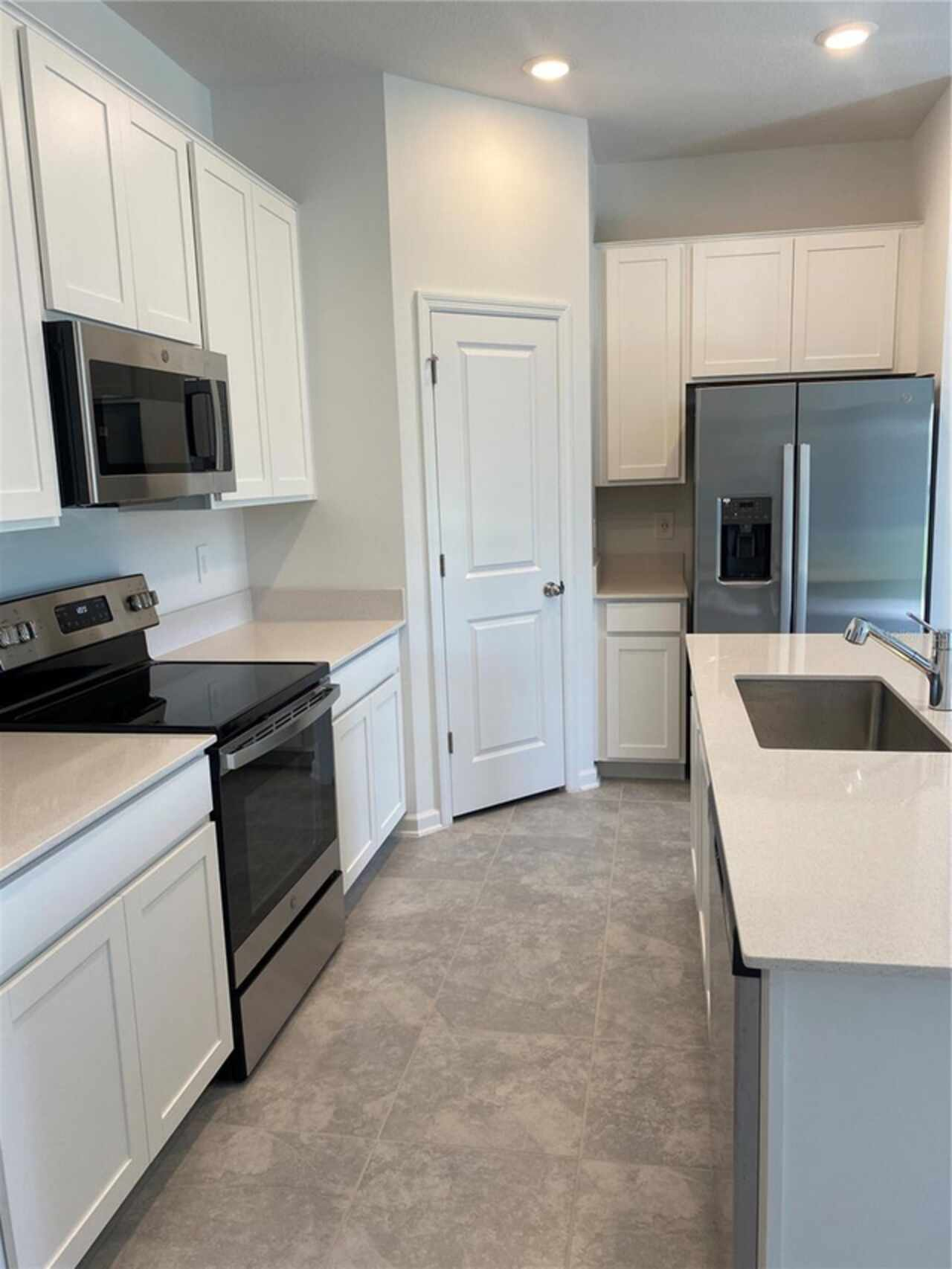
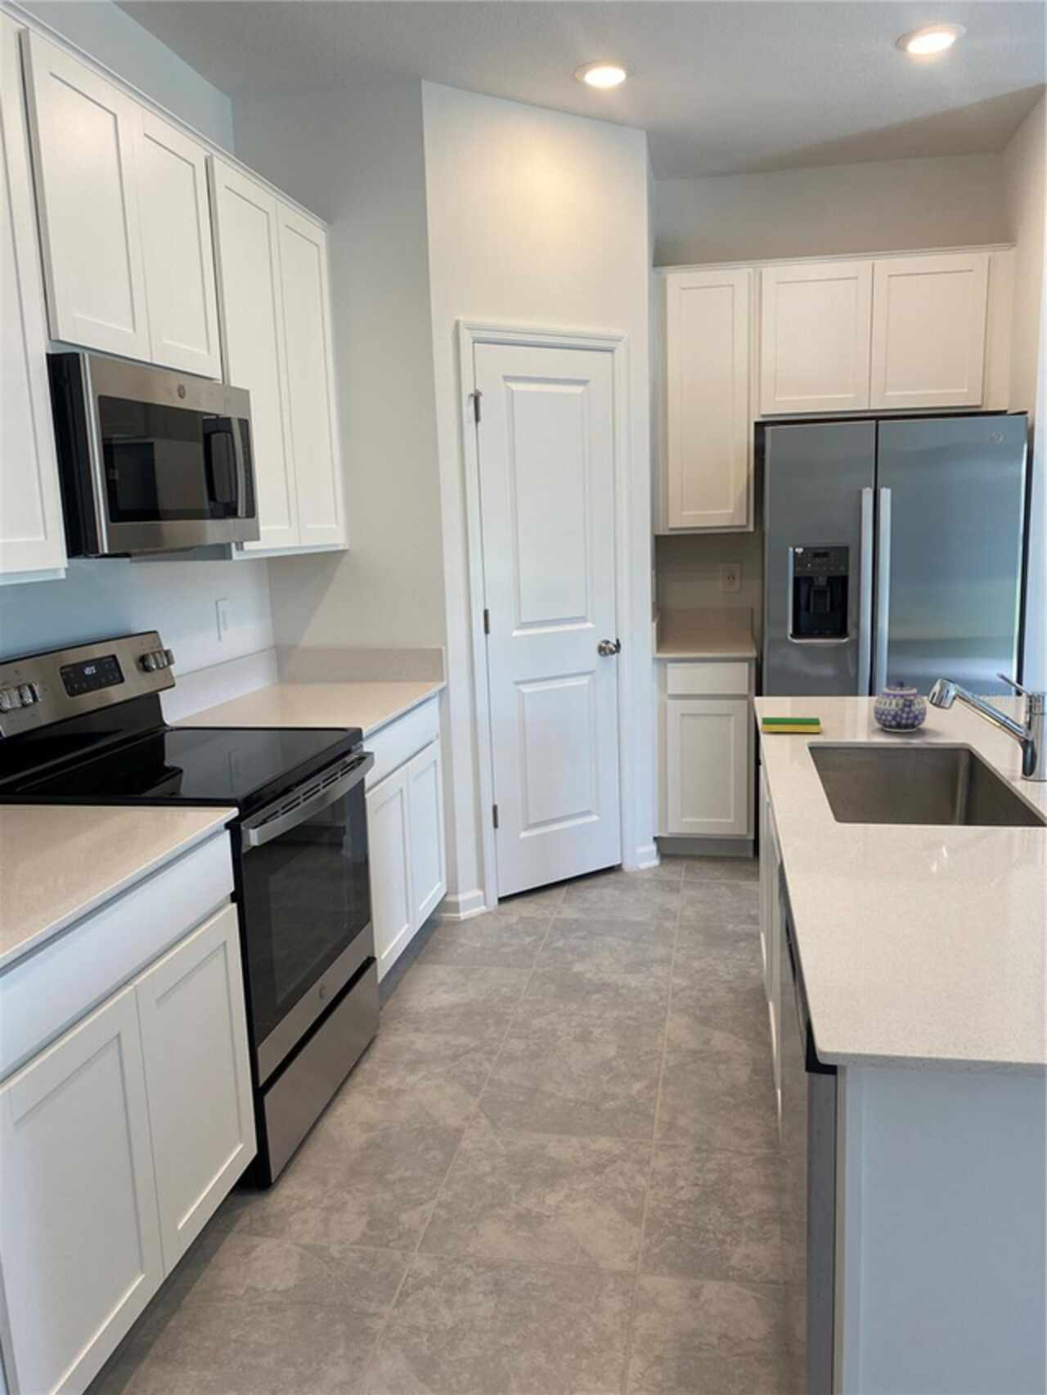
+ dish sponge [761,717,822,733]
+ teapot [873,679,927,732]
